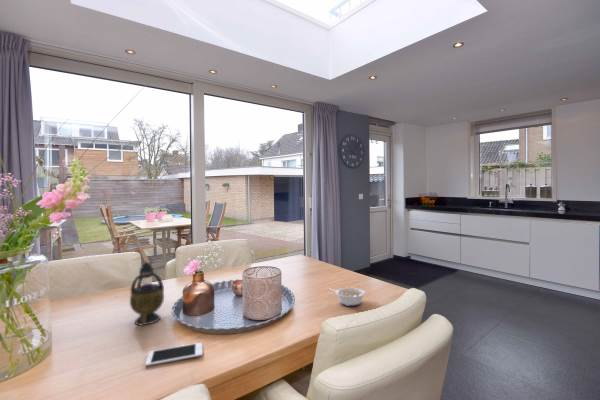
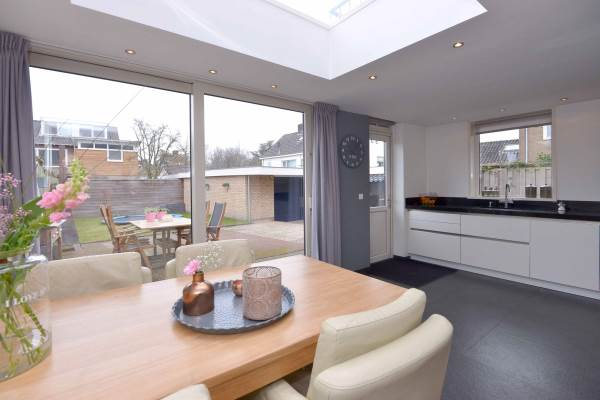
- legume [329,287,367,307]
- teapot [129,259,165,327]
- cell phone [144,342,203,367]
